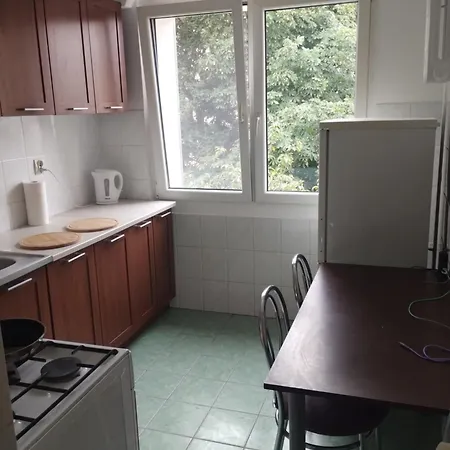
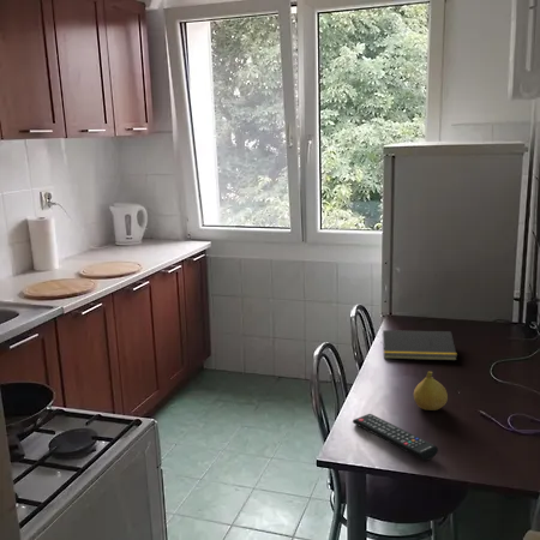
+ remote control [352,413,439,462]
+ fruit [413,371,449,412]
+ notepad [380,329,458,361]
